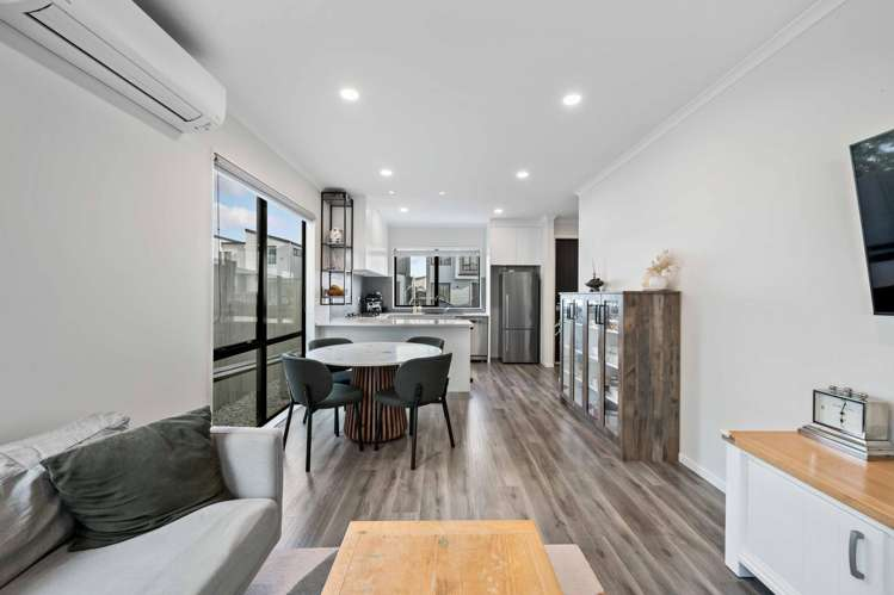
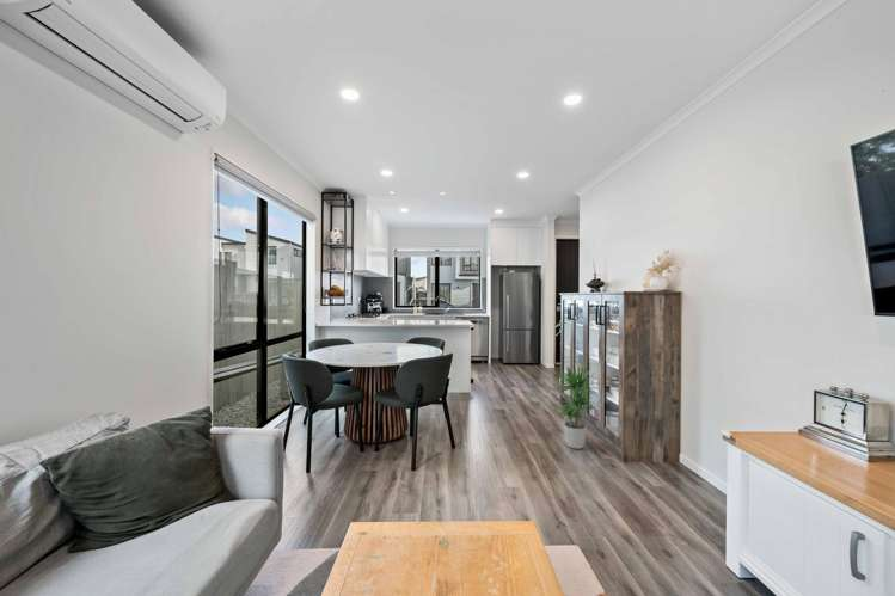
+ potted plant [552,362,602,450]
